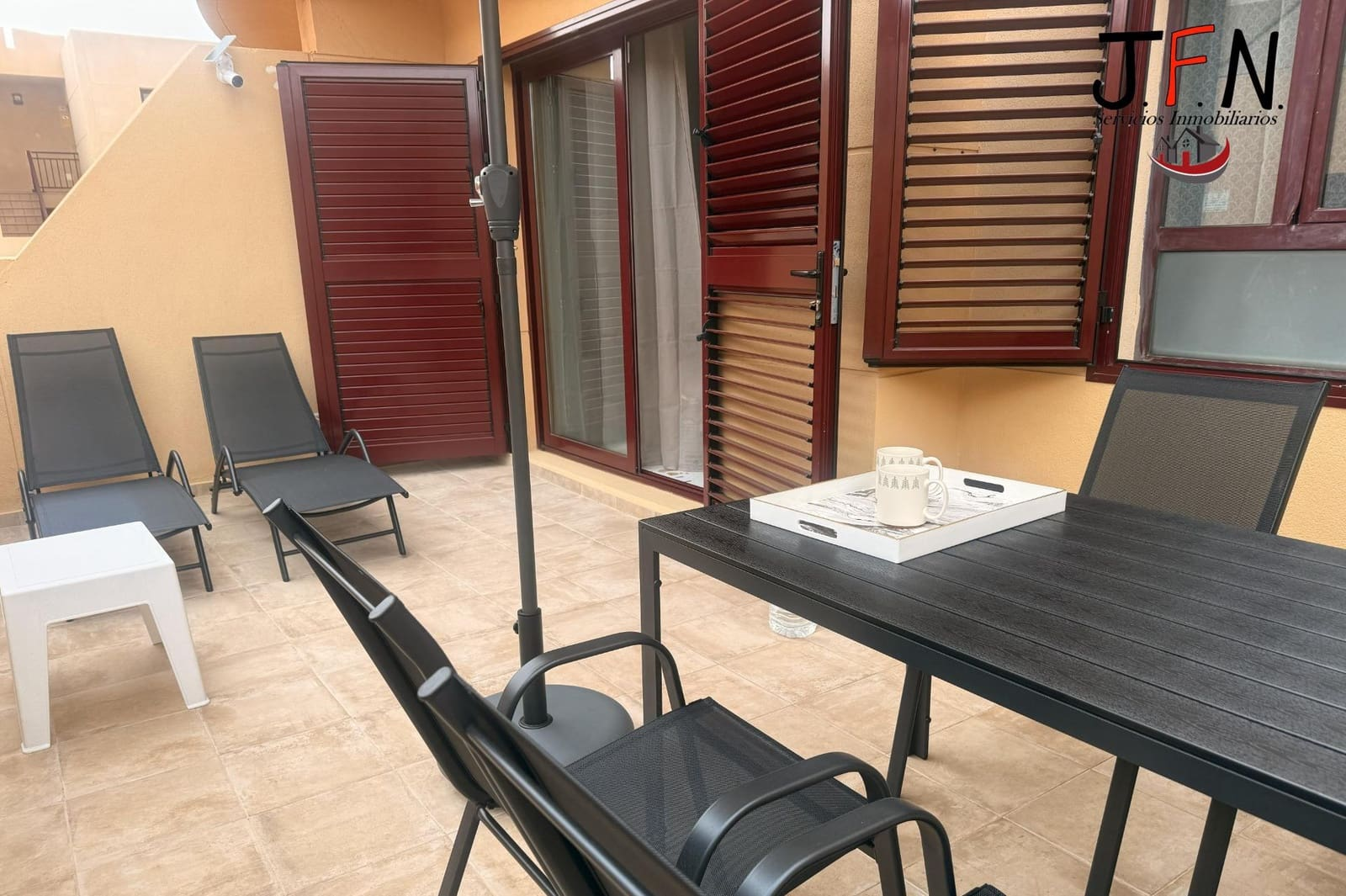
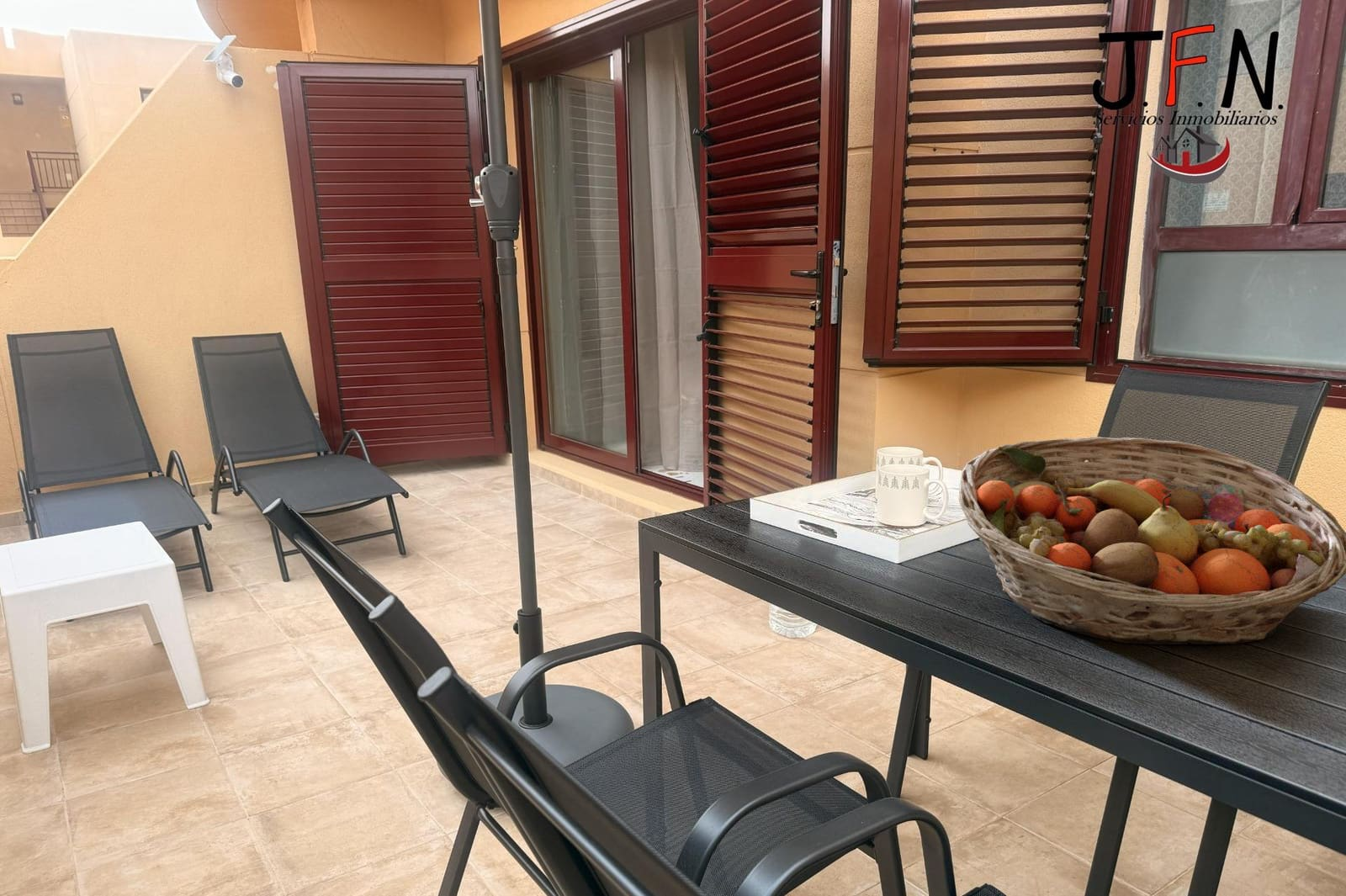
+ fruit basket [958,436,1346,645]
